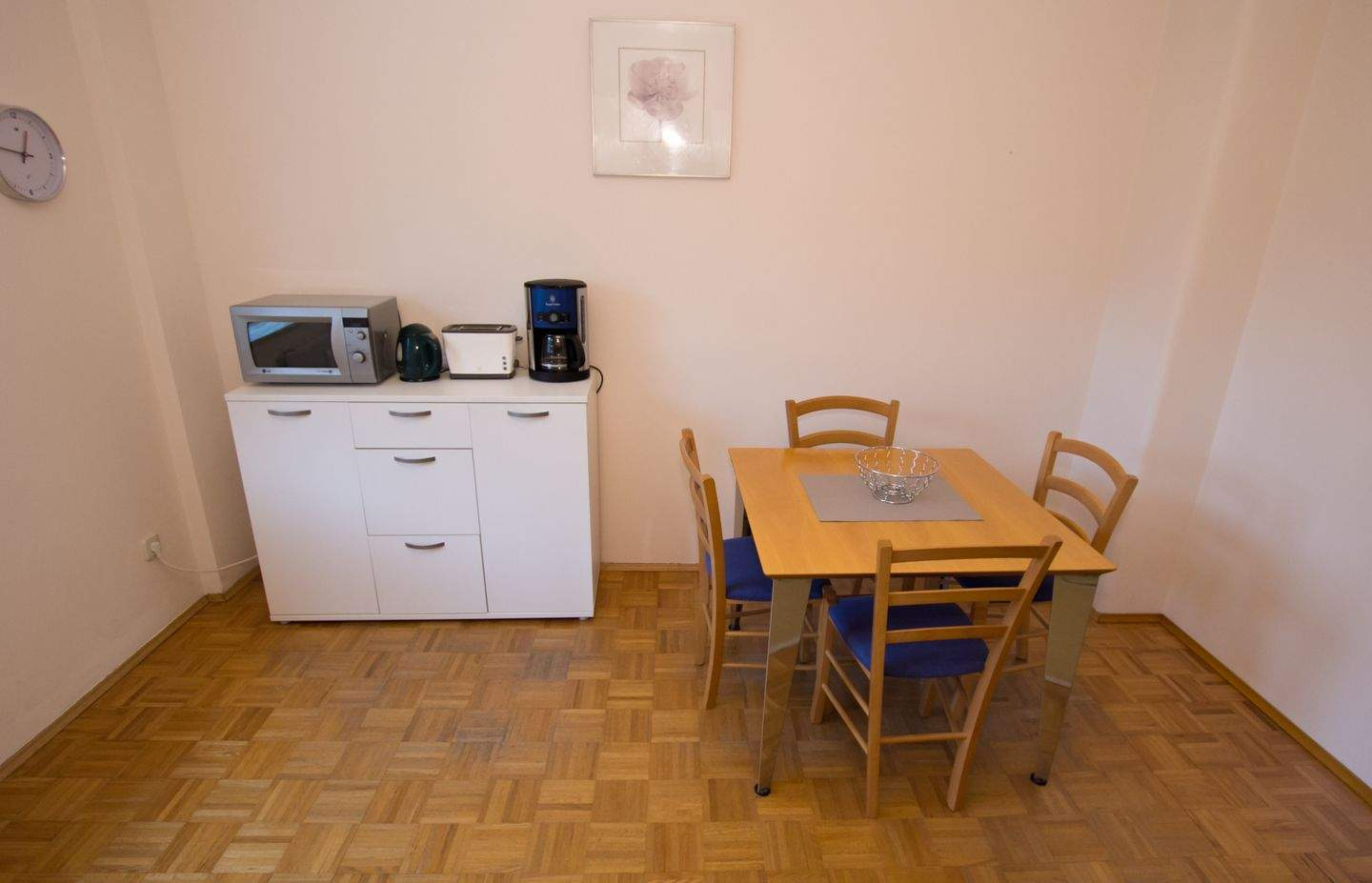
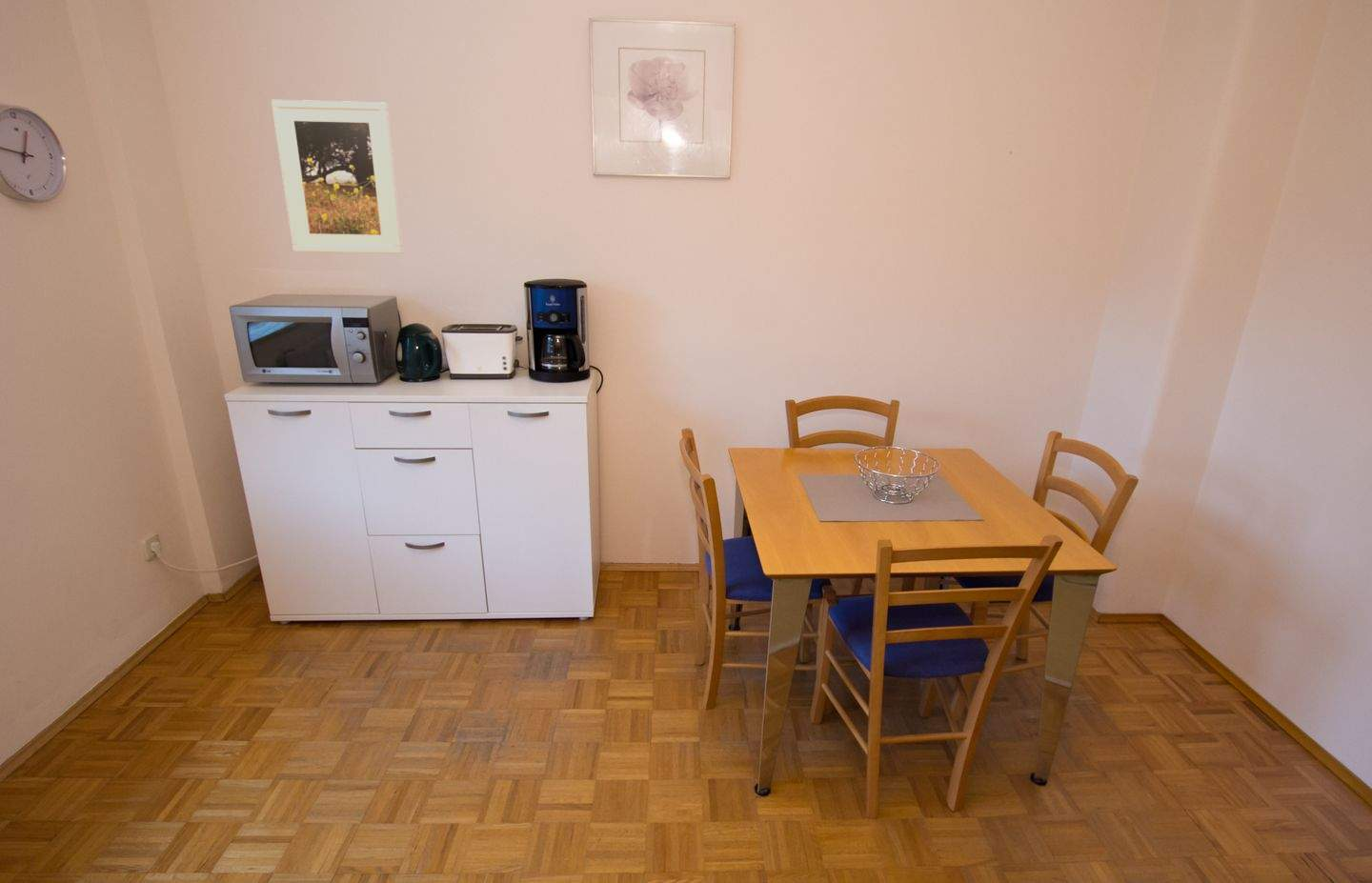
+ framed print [271,99,403,254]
